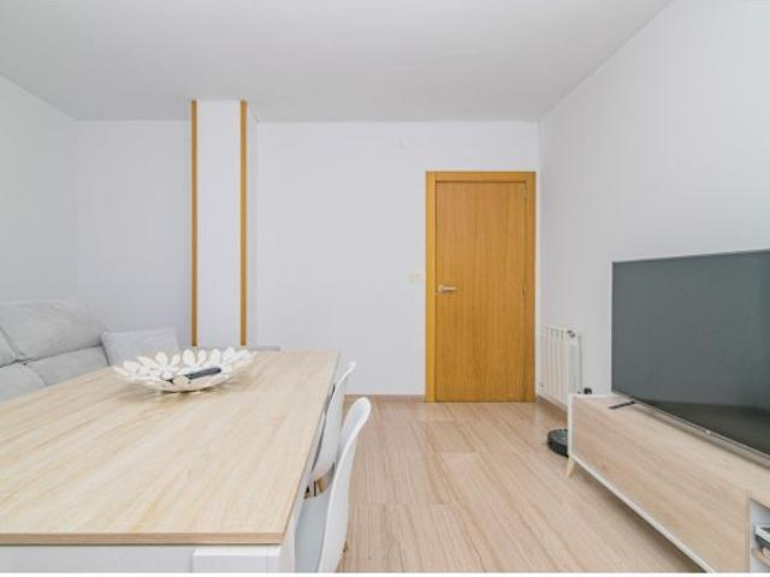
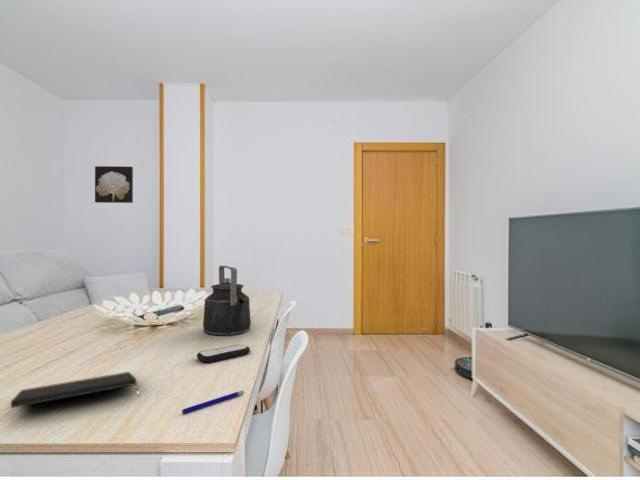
+ notepad [10,371,140,409]
+ remote control [196,344,251,364]
+ pen [181,390,244,415]
+ kettle [202,265,252,337]
+ wall art [94,165,134,204]
